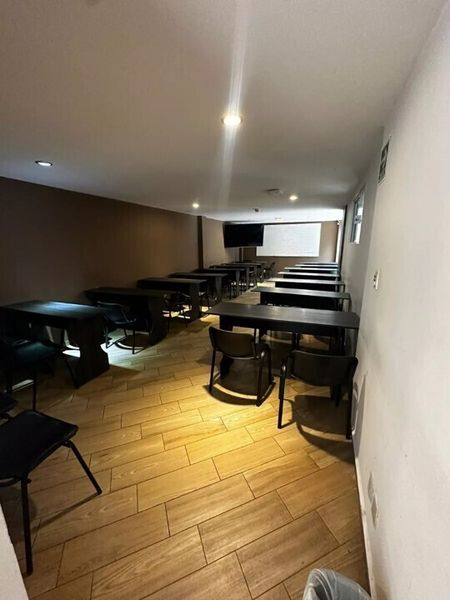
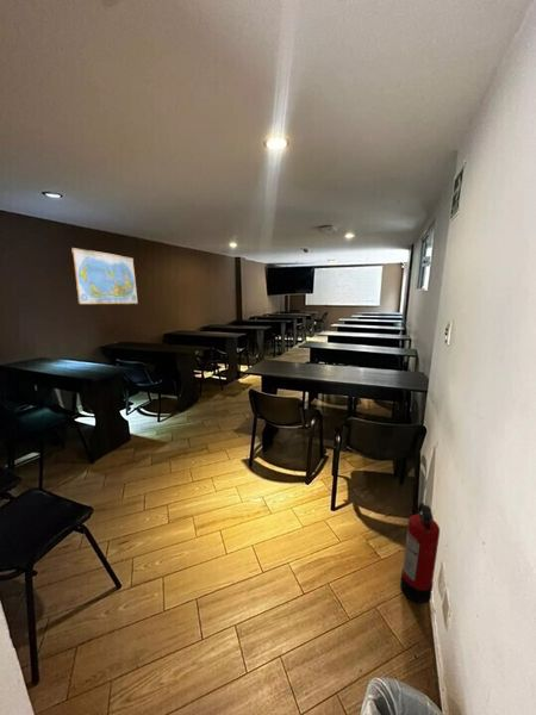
+ fire extinguisher [399,502,441,605]
+ world map [71,247,139,305]
